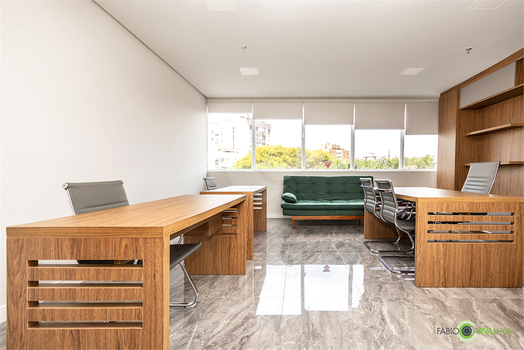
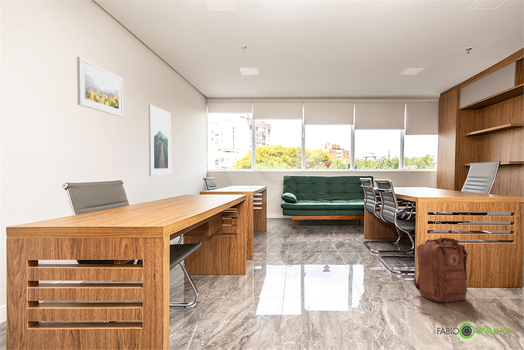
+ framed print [76,56,124,118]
+ backpack [413,237,468,304]
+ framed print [148,104,172,177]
